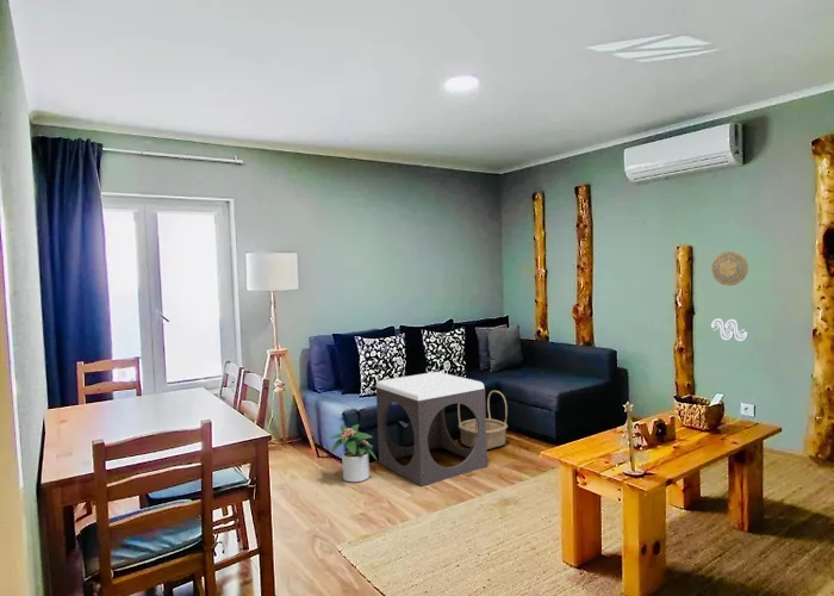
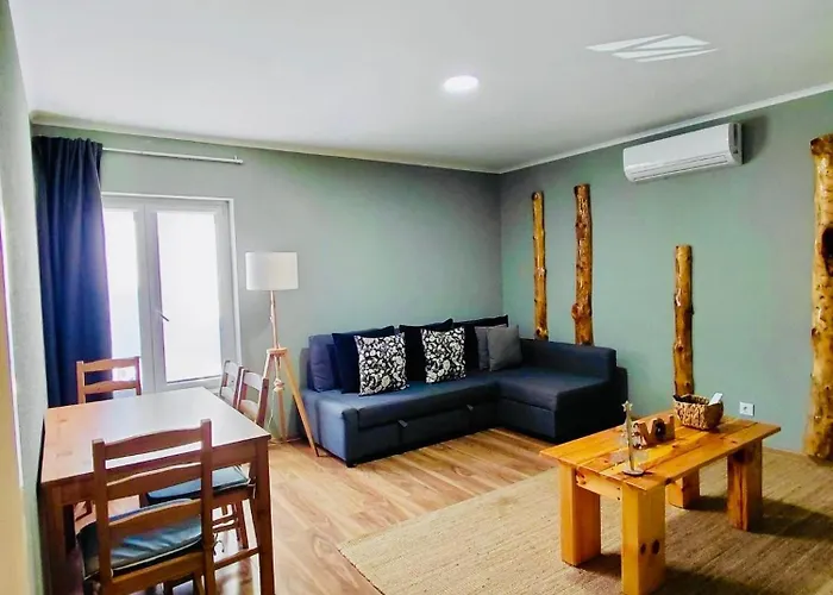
- decorative plate [710,250,749,287]
- footstool [375,371,488,488]
- basket [456,390,509,451]
- potted plant [330,423,378,483]
- decorative ornament [710,317,749,342]
